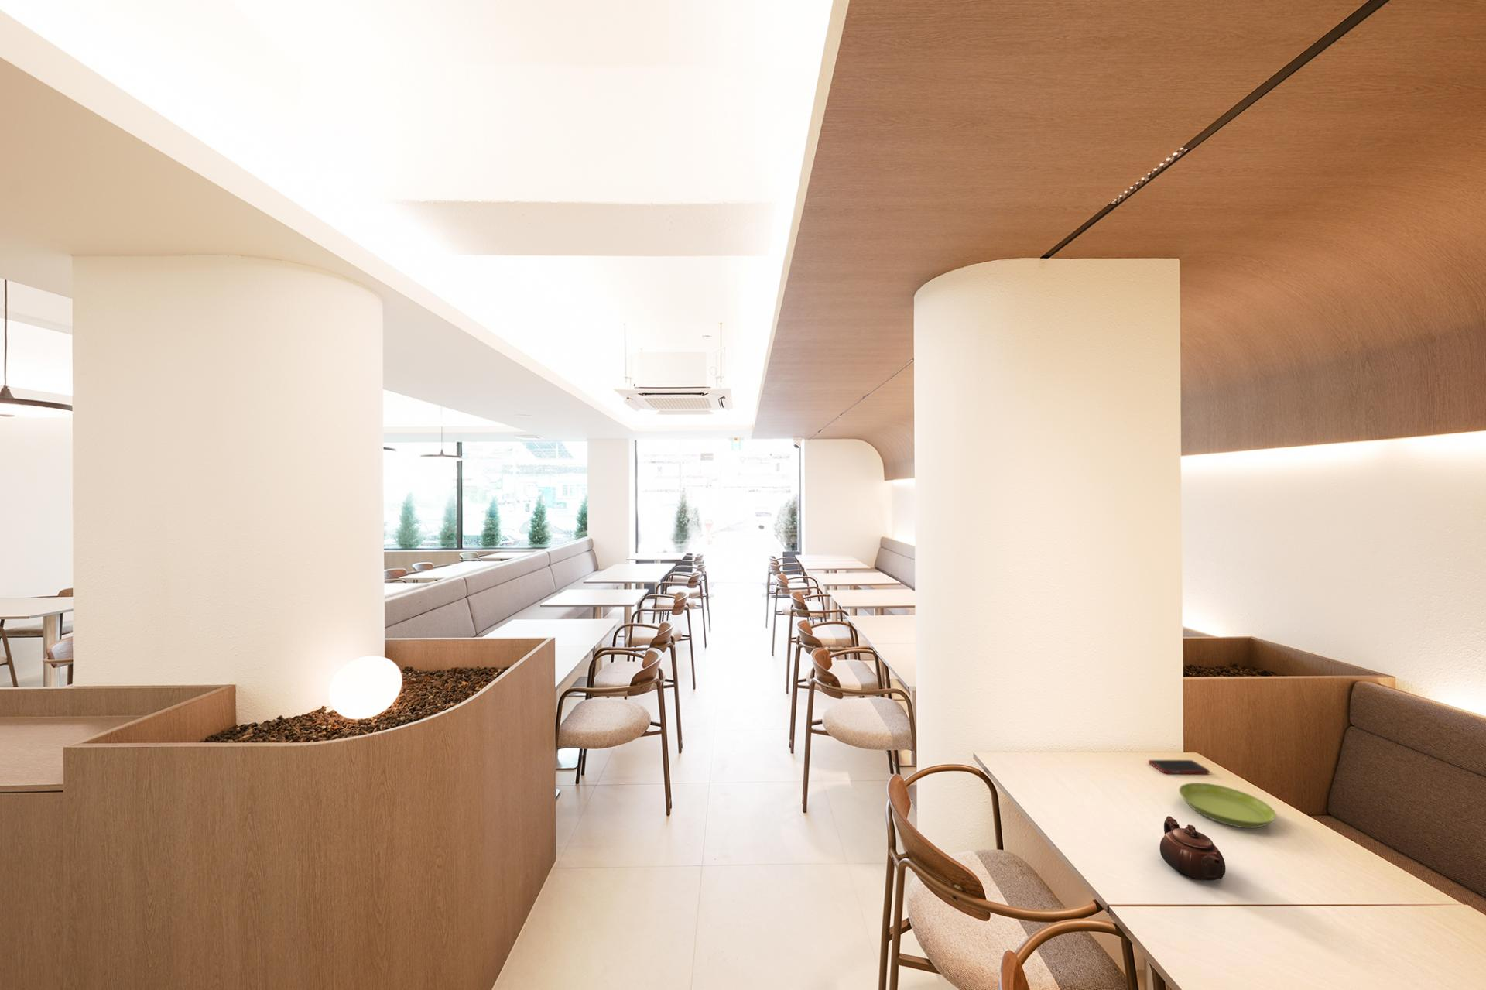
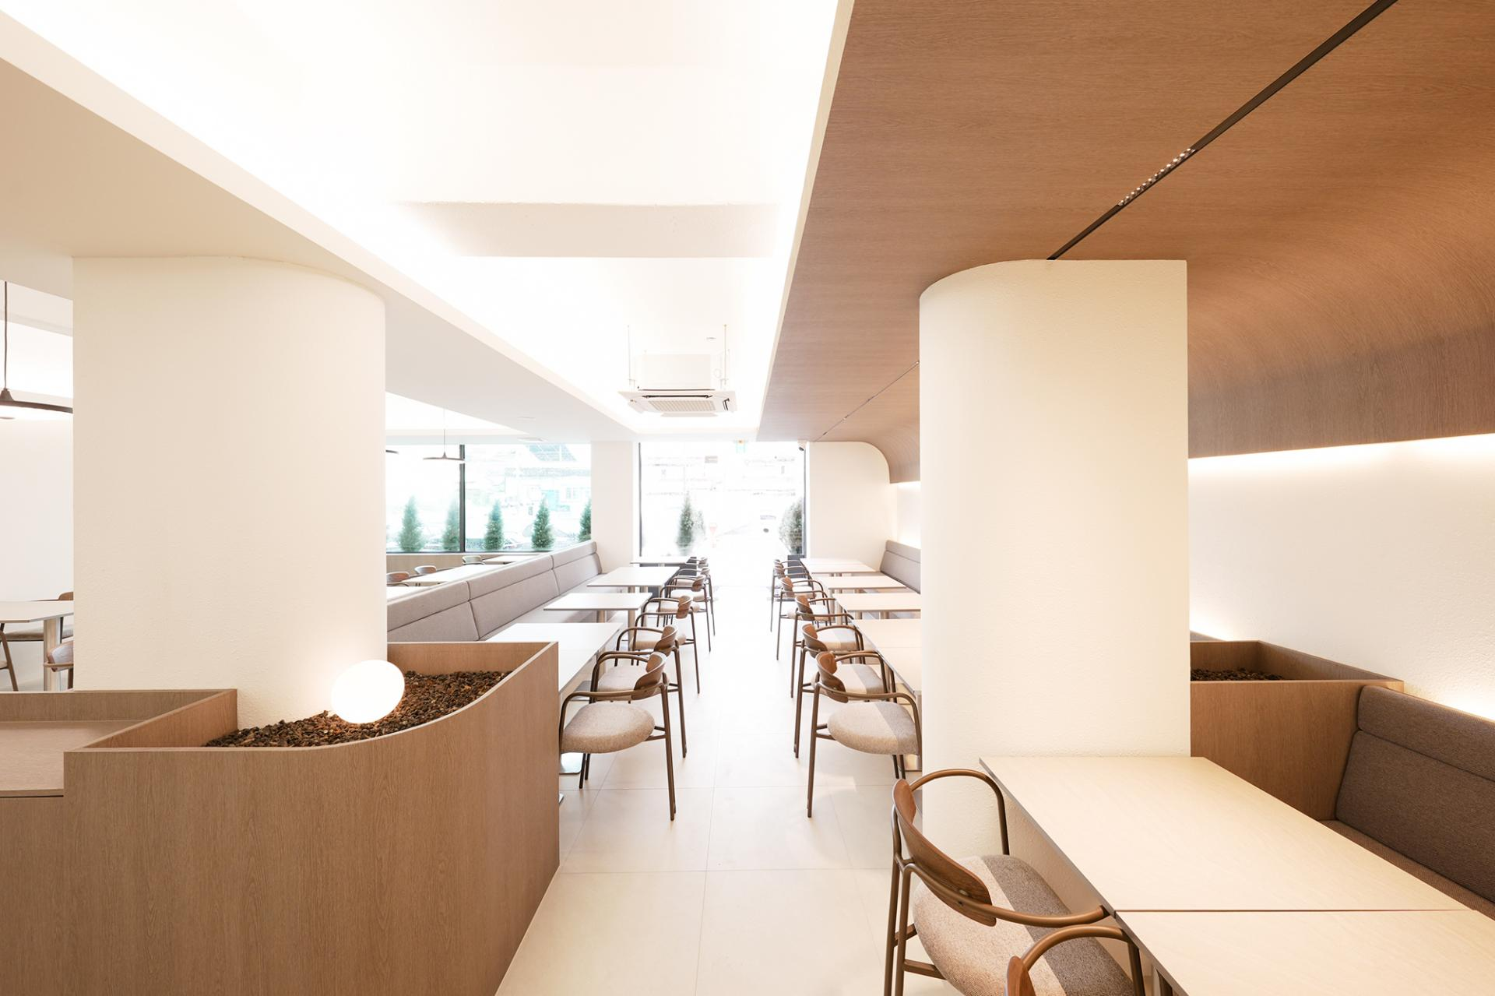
- cell phone [1148,759,1211,775]
- saucer [1178,782,1277,829]
- teapot [1159,815,1226,882]
